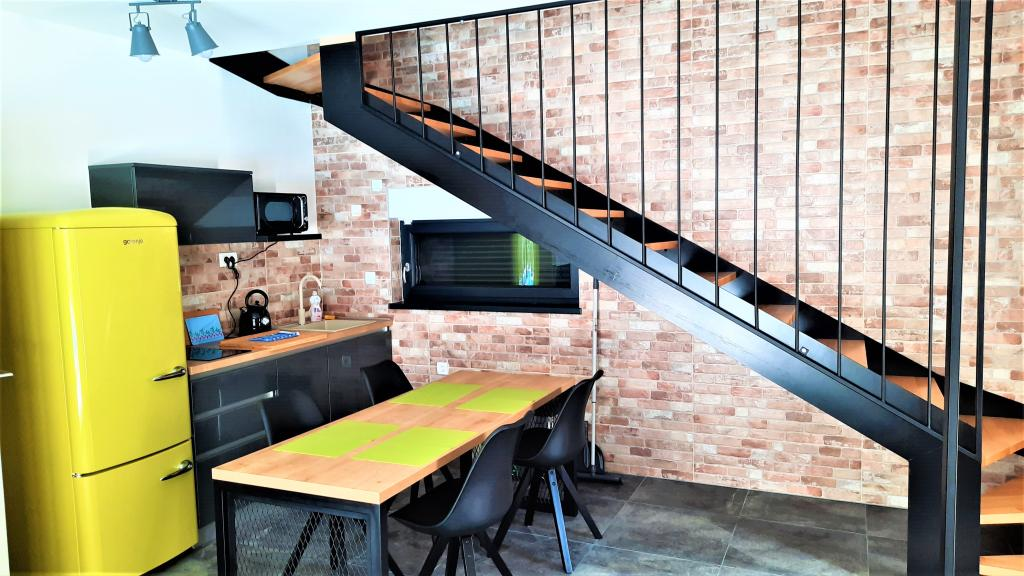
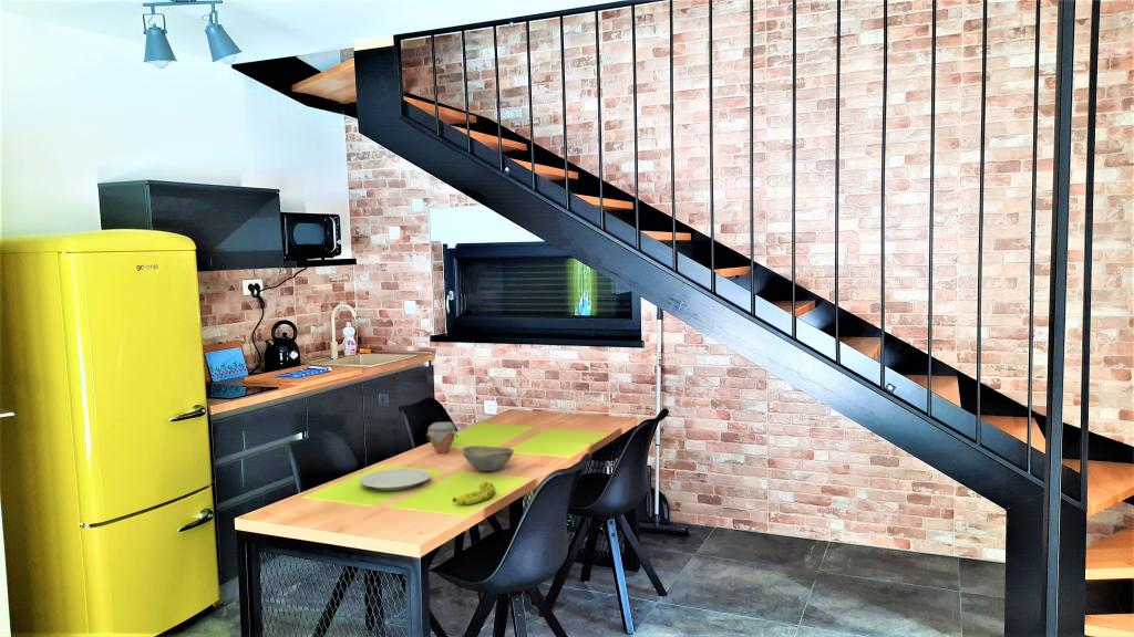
+ chinaware [359,468,432,491]
+ fruit [452,481,496,505]
+ bowl [461,445,515,472]
+ jar [425,421,458,453]
